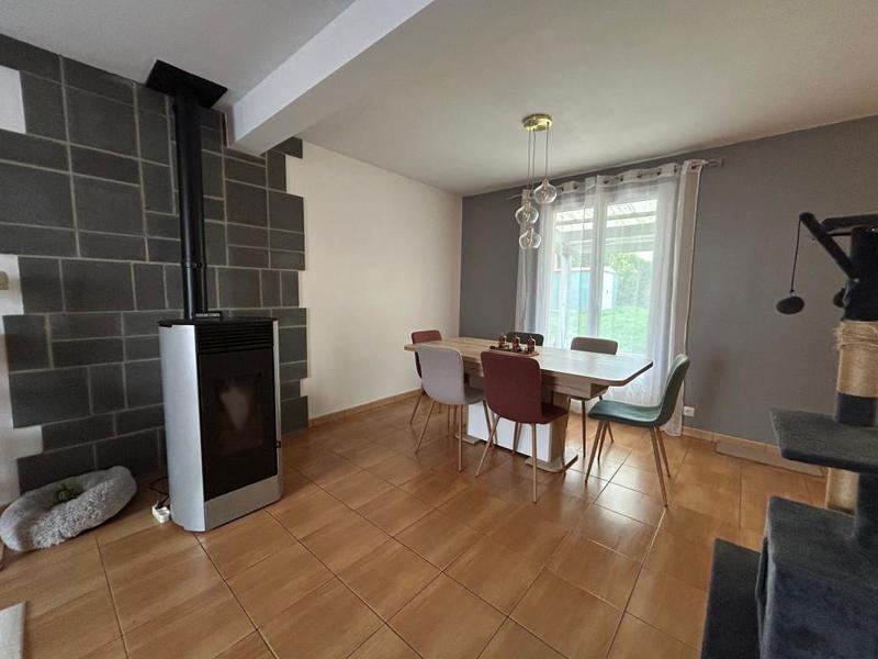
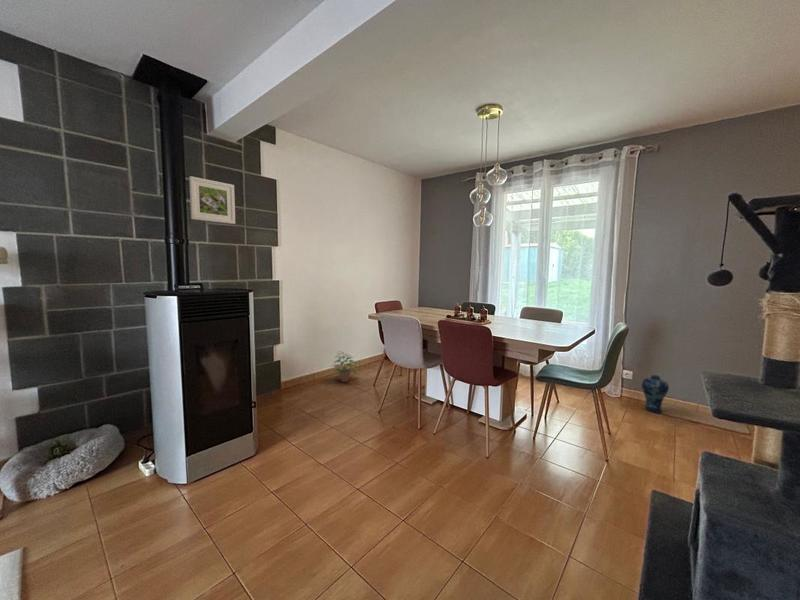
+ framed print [188,175,236,225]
+ vase [641,374,670,414]
+ potted plant [330,350,359,383]
